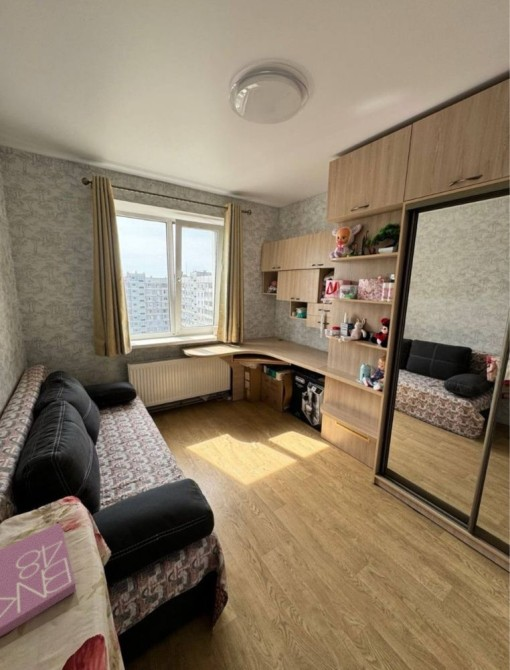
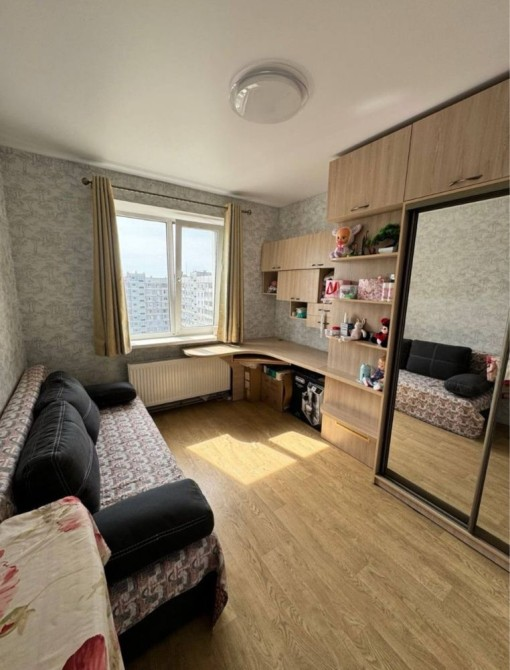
- book [0,521,77,638]
